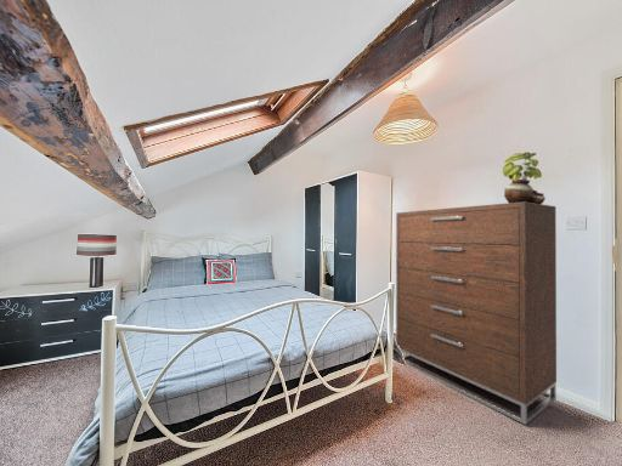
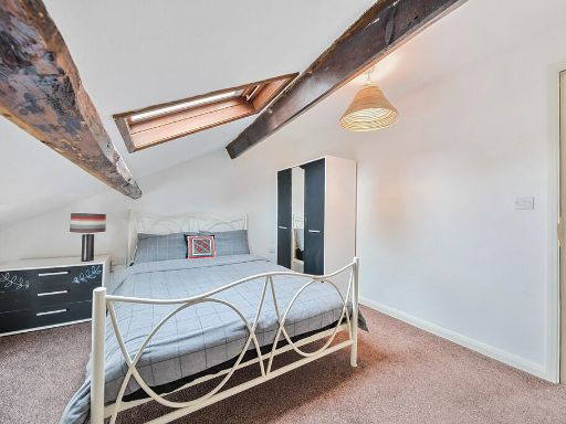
- dresser [395,201,558,426]
- potted plant [502,150,547,204]
